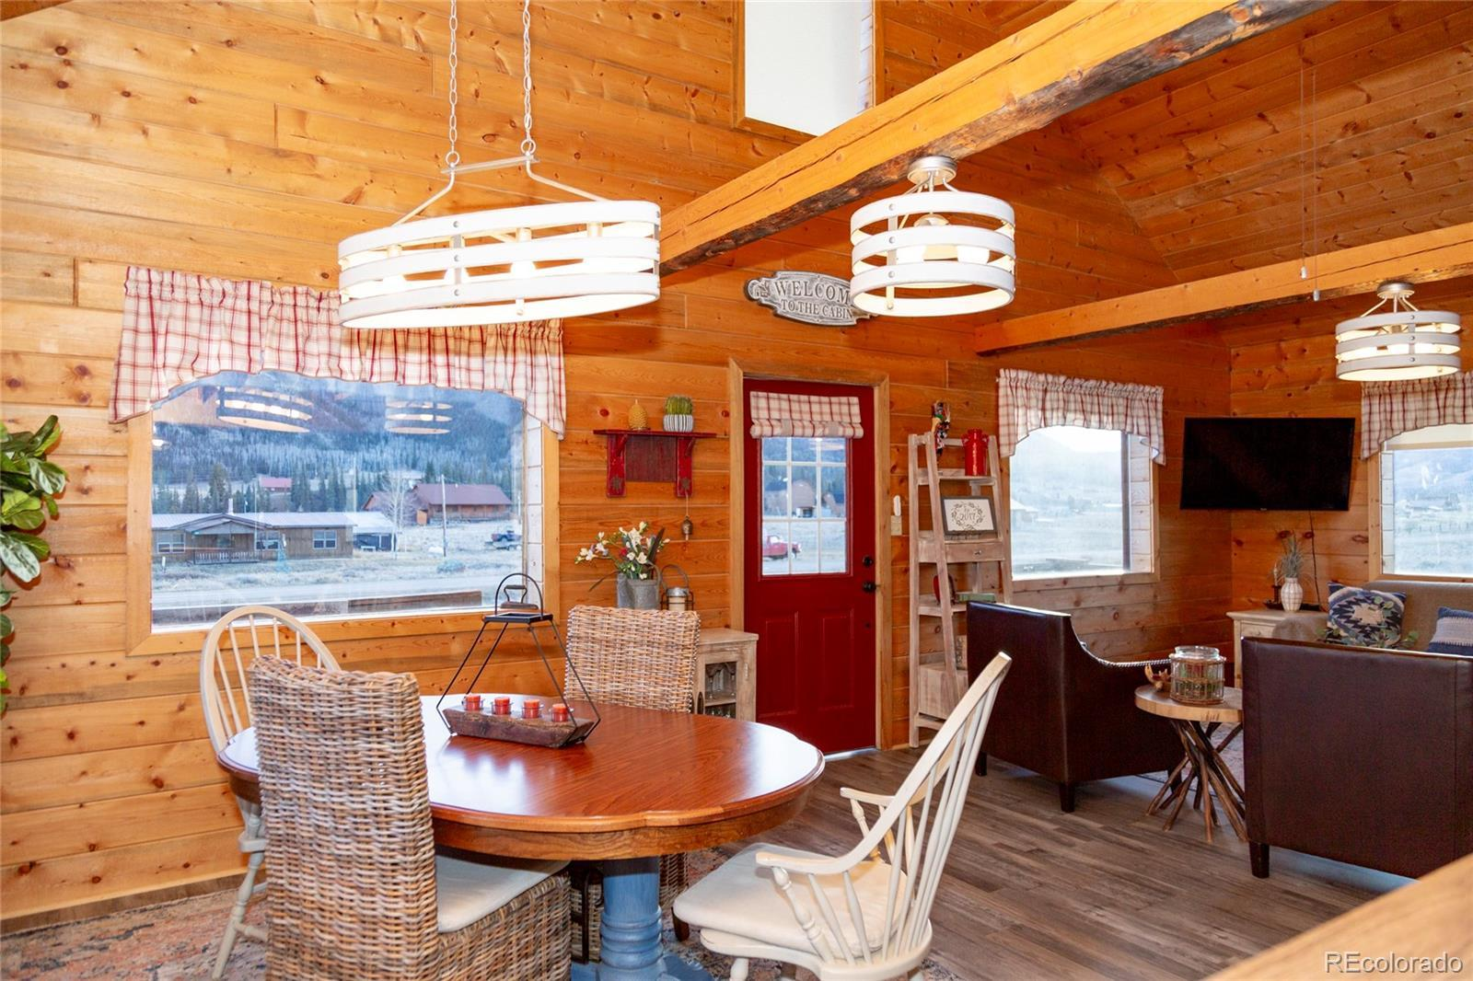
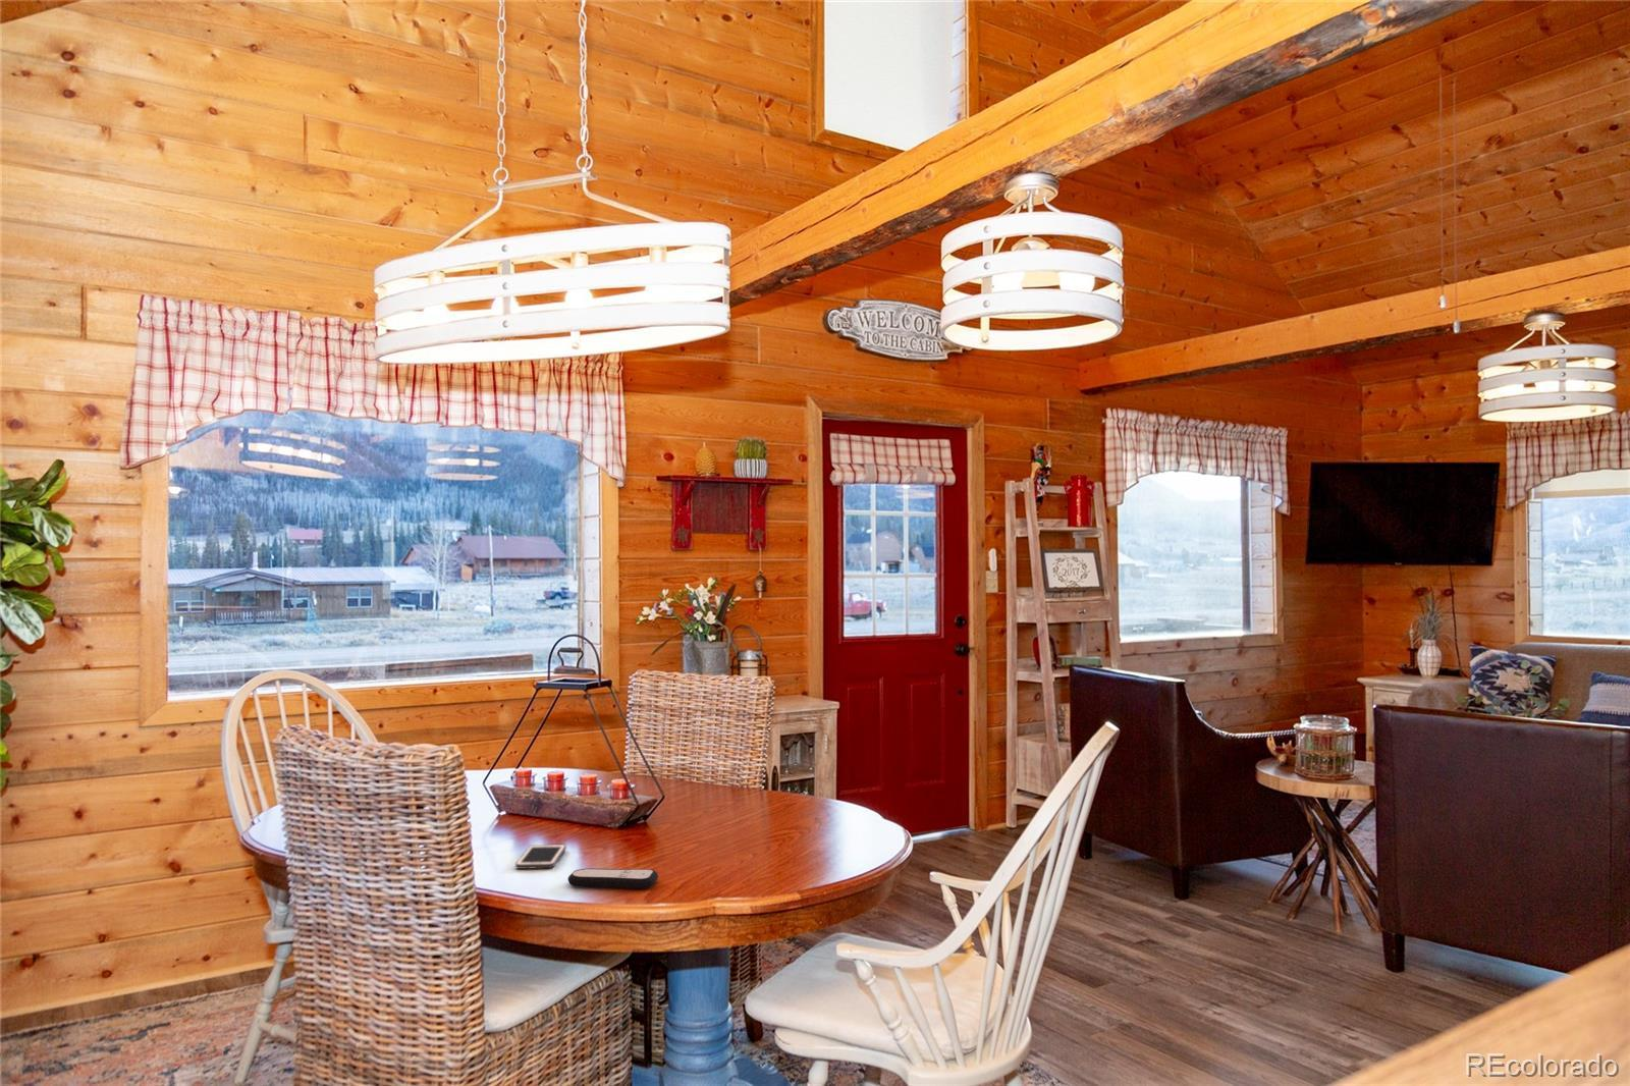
+ cell phone [515,844,567,870]
+ remote control [566,867,659,891]
